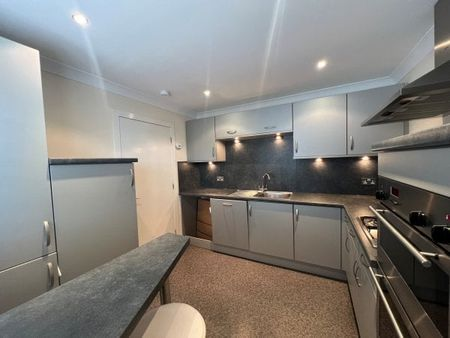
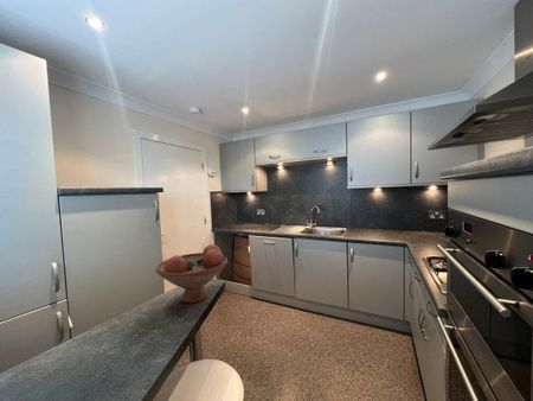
+ fruit bowl [154,243,229,304]
